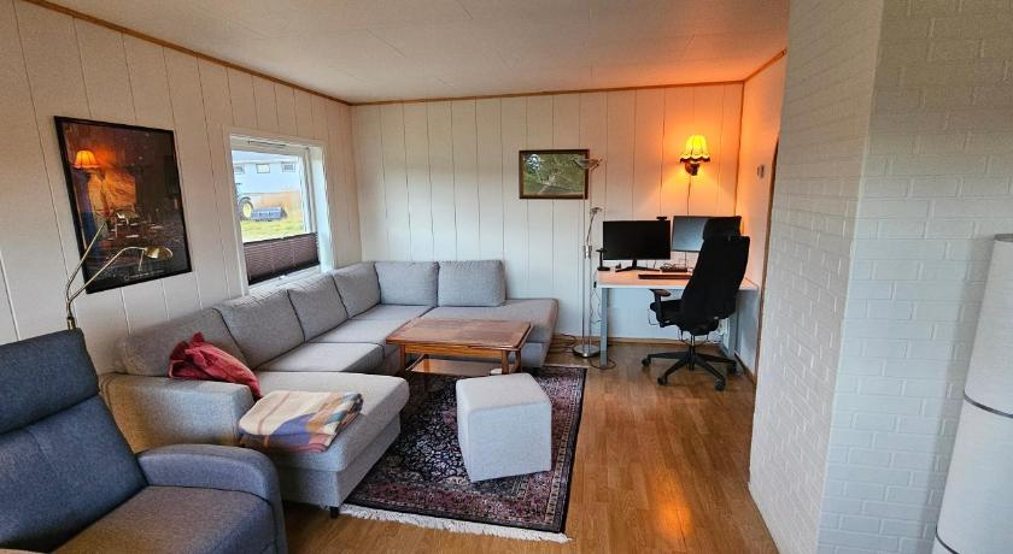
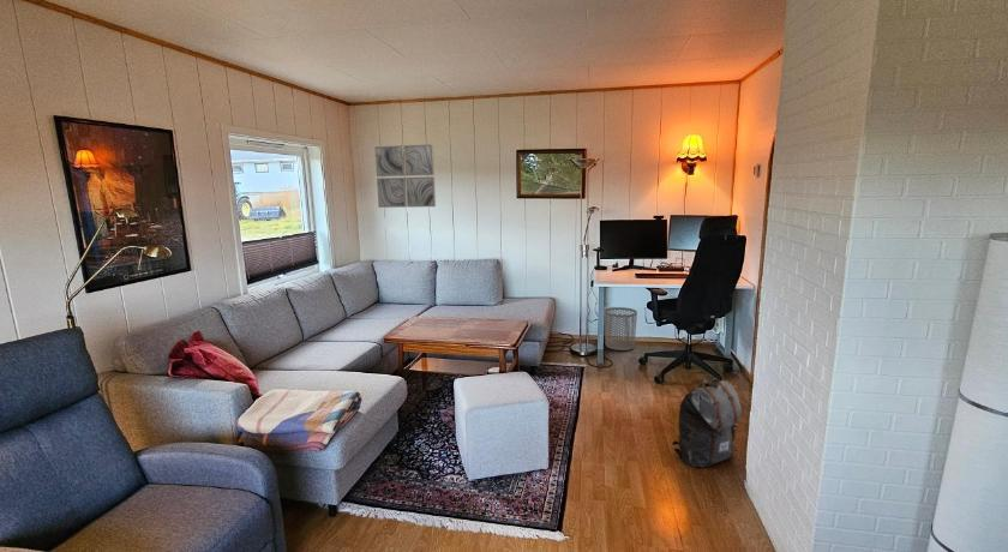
+ wall art [373,143,437,209]
+ waste bin [604,306,638,352]
+ backpack [671,378,743,469]
